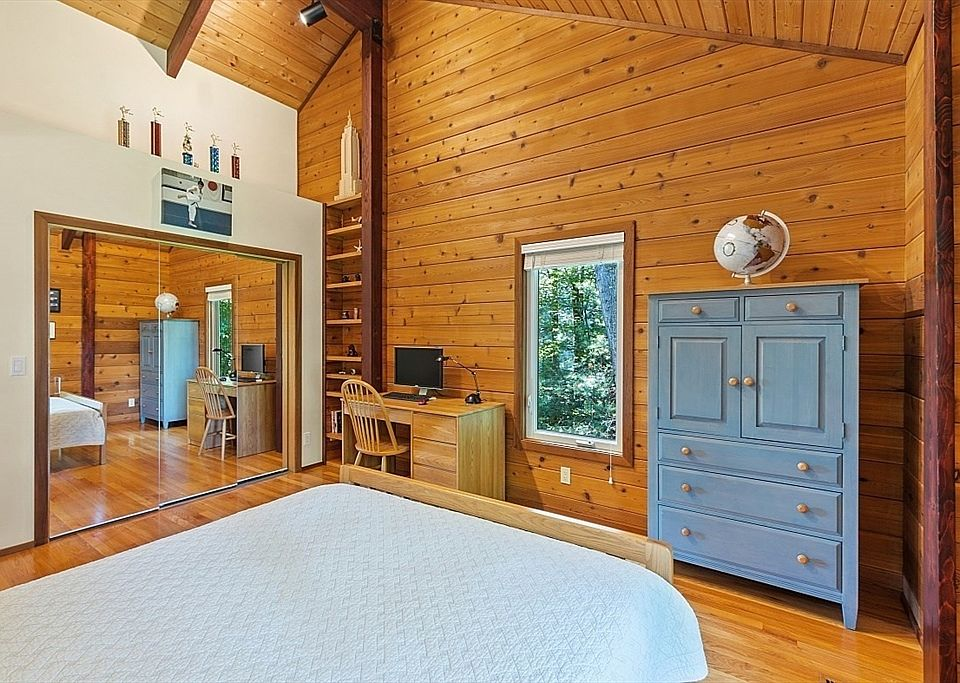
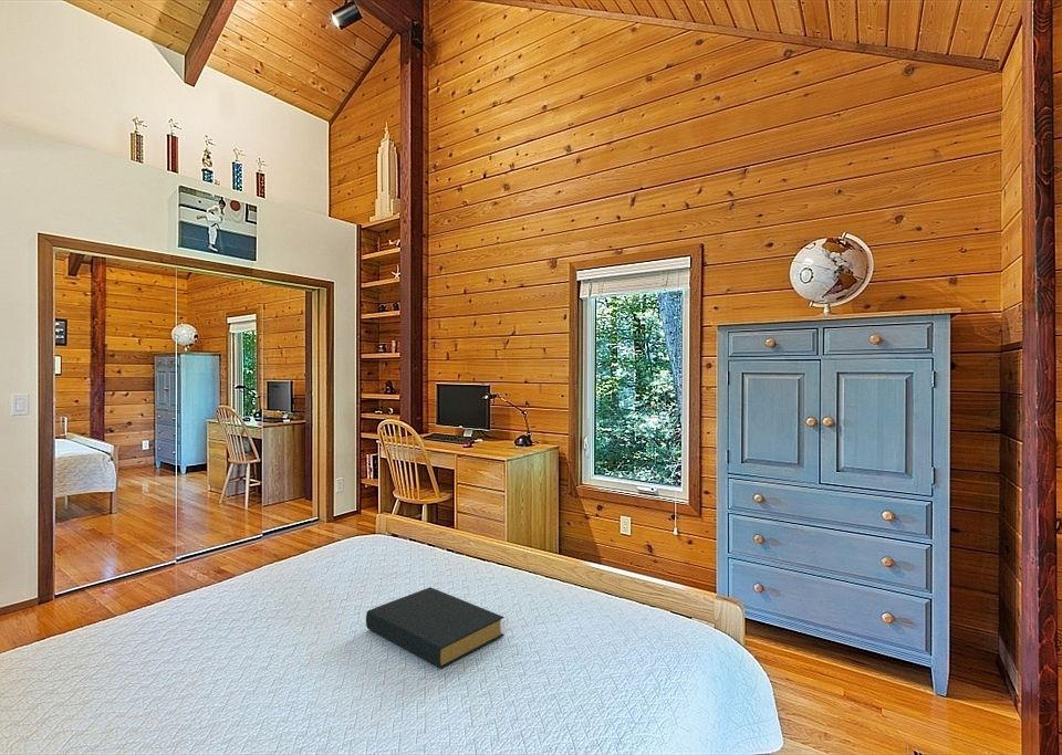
+ hardback book [365,586,506,669]
